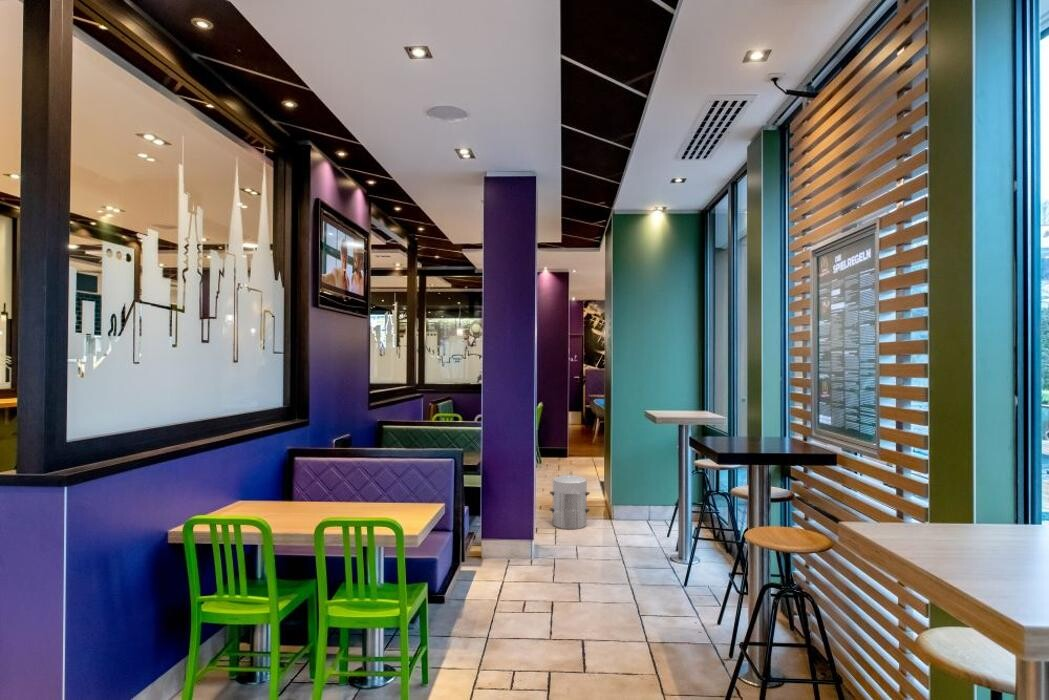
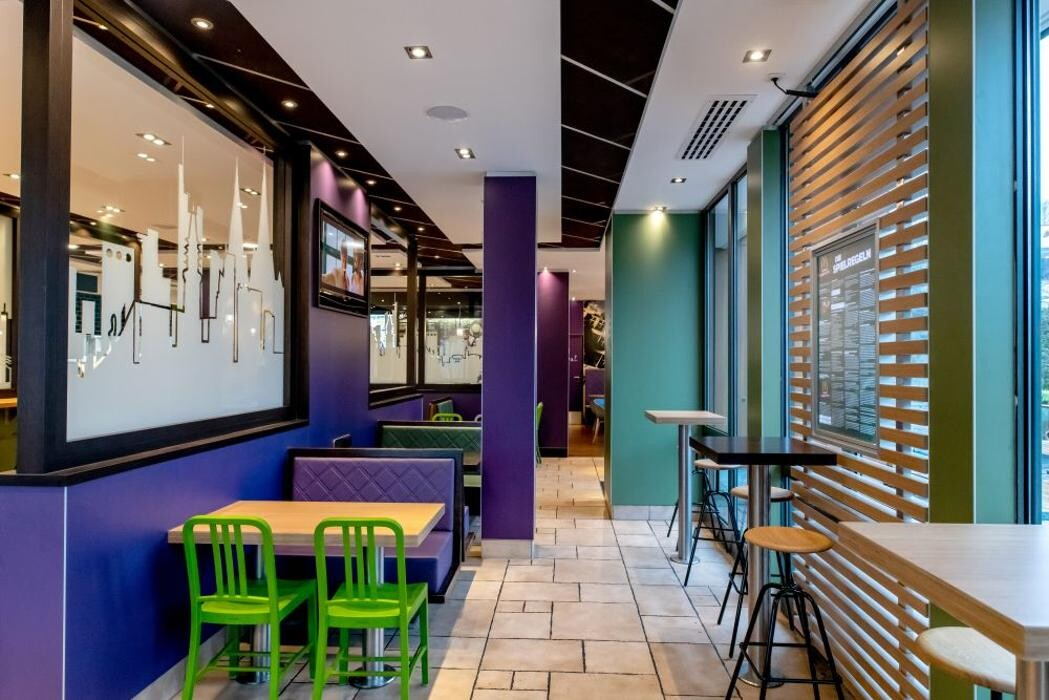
- waste bin [549,472,591,530]
